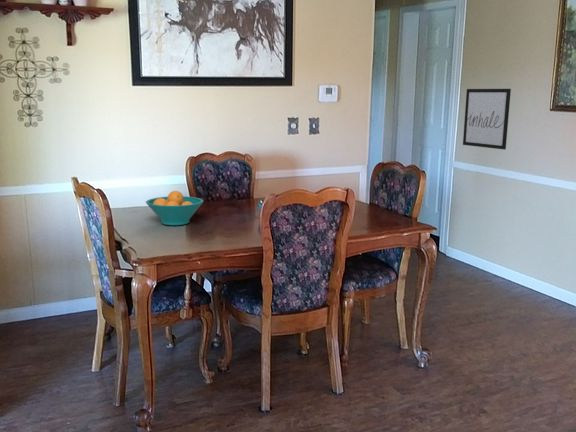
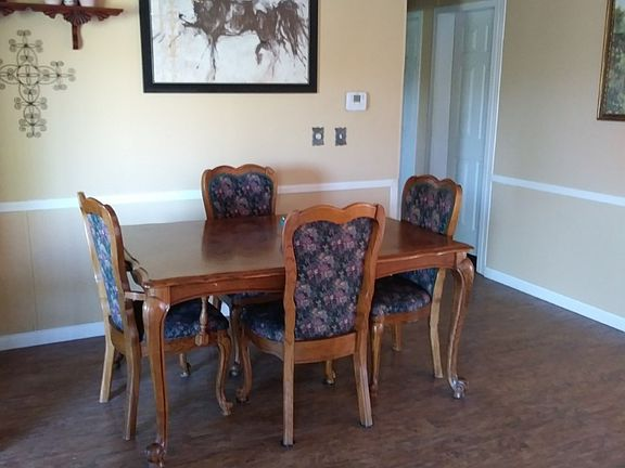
- wall art [462,88,512,151]
- fruit bowl [145,190,204,226]
